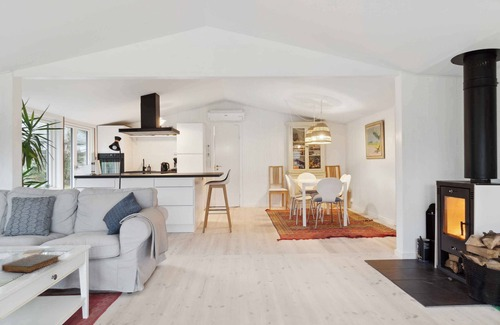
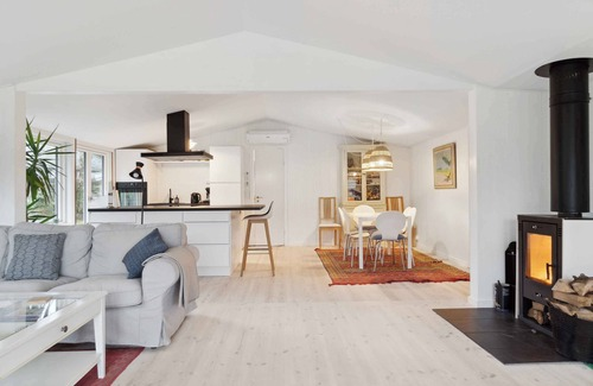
- book [1,253,61,274]
